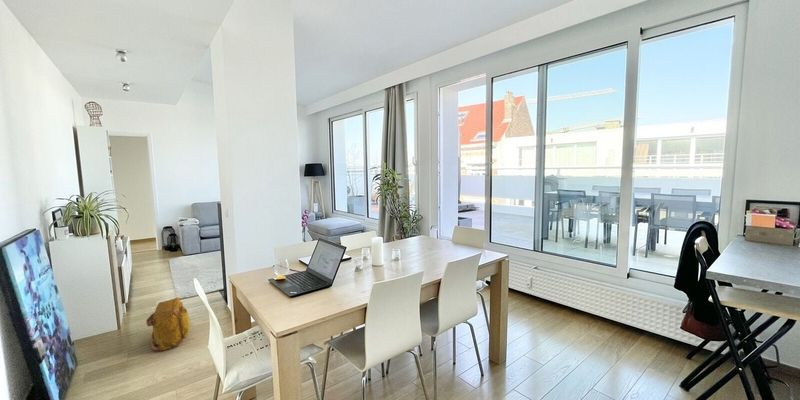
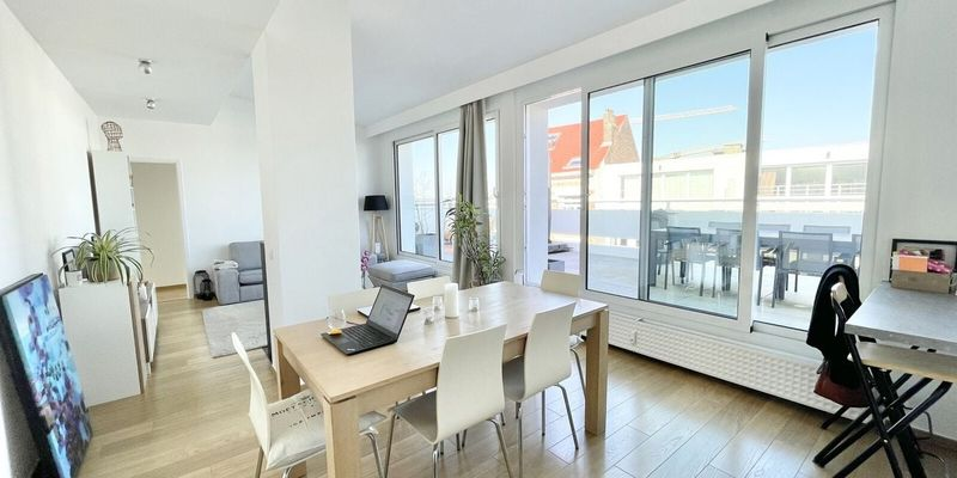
- backpack [145,296,191,352]
